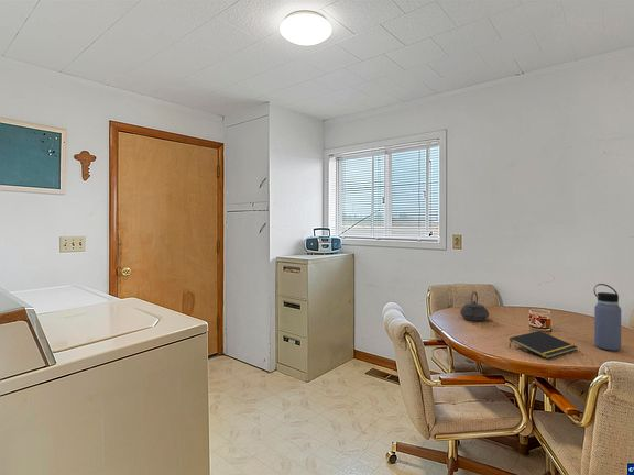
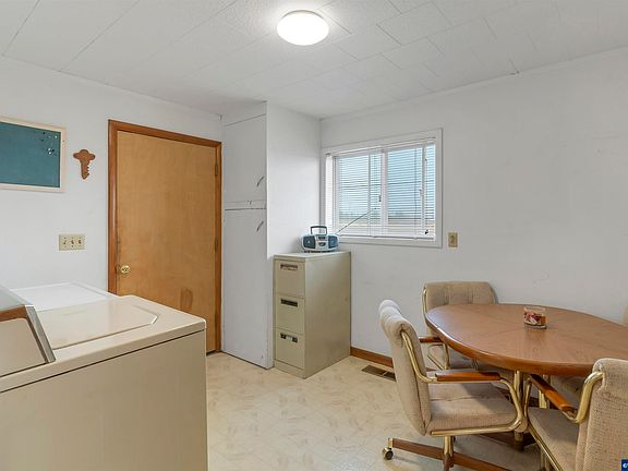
- notepad [509,330,579,360]
- water bottle [593,283,622,352]
- teapot [459,290,490,322]
